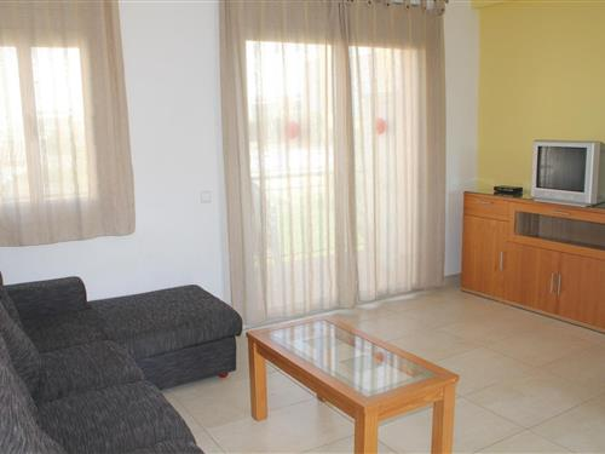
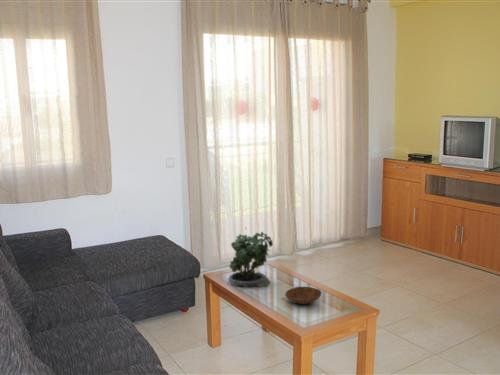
+ potted plant [228,227,274,288]
+ bowl [284,286,323,305]
